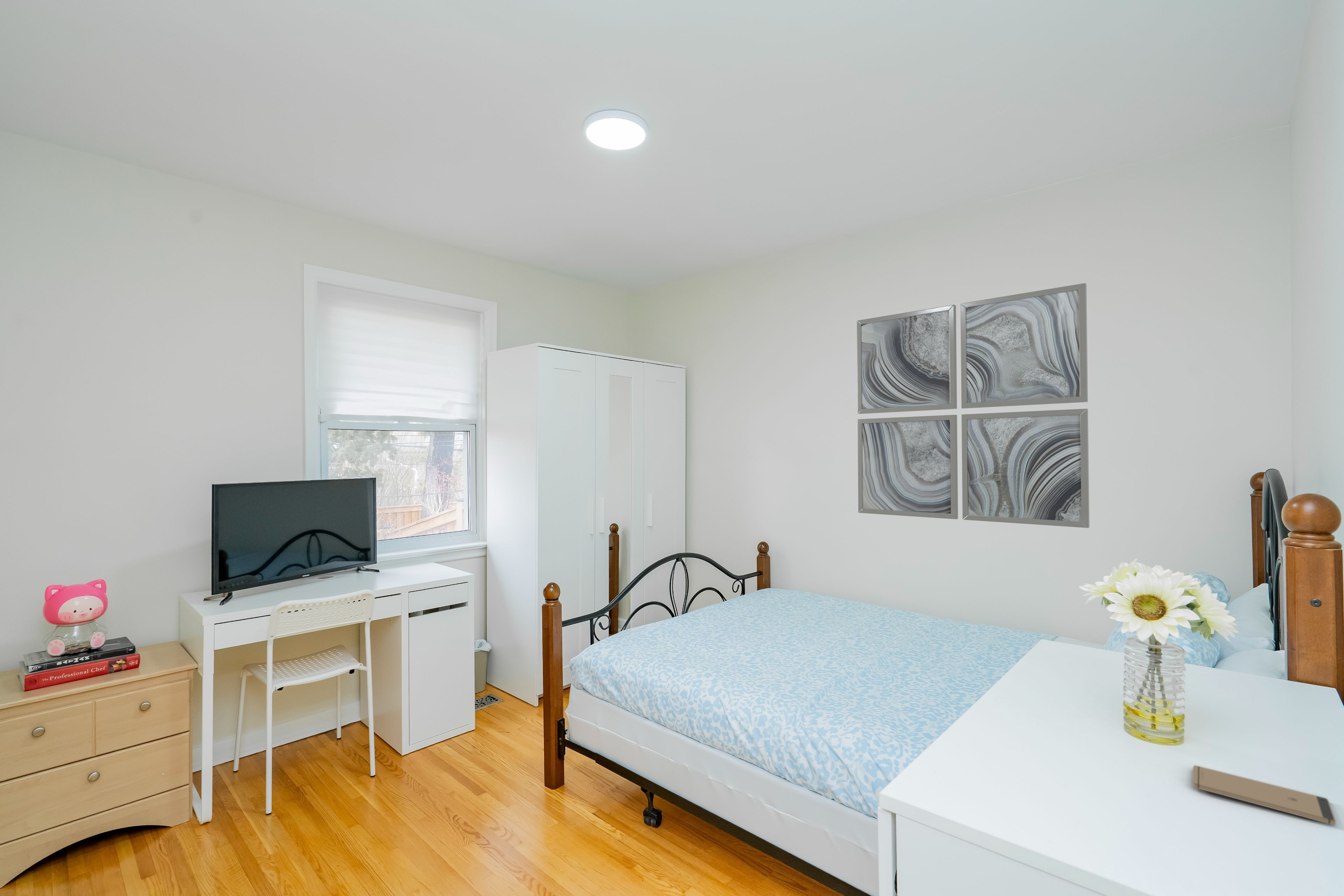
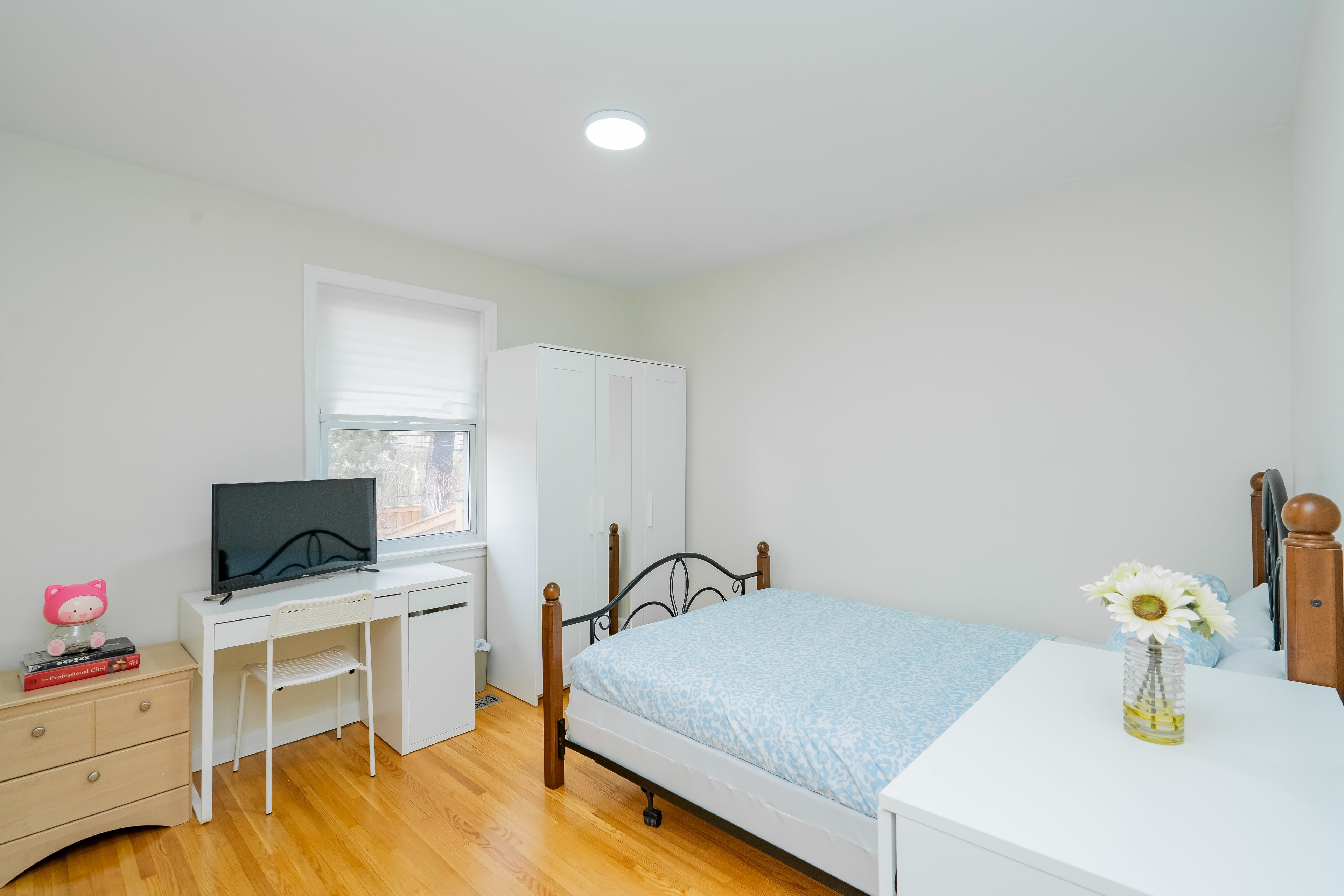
- smartphone [1192,765,1336,825]
- wall art [856,283,1090,528]
